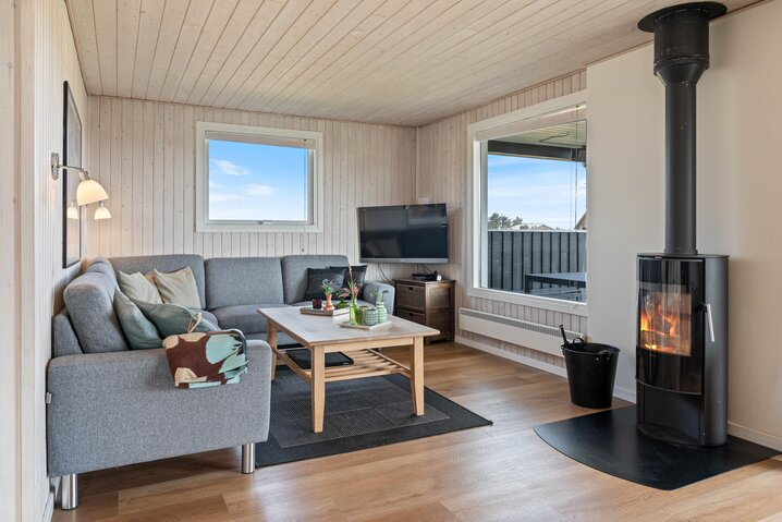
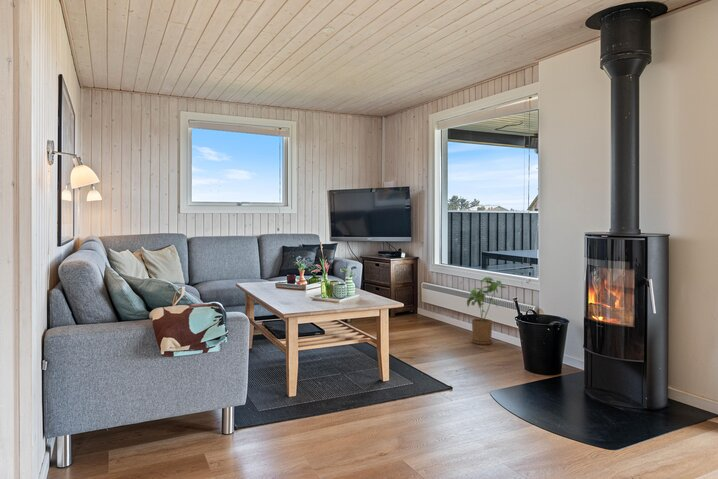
+ house plant [466,276,507,346]
